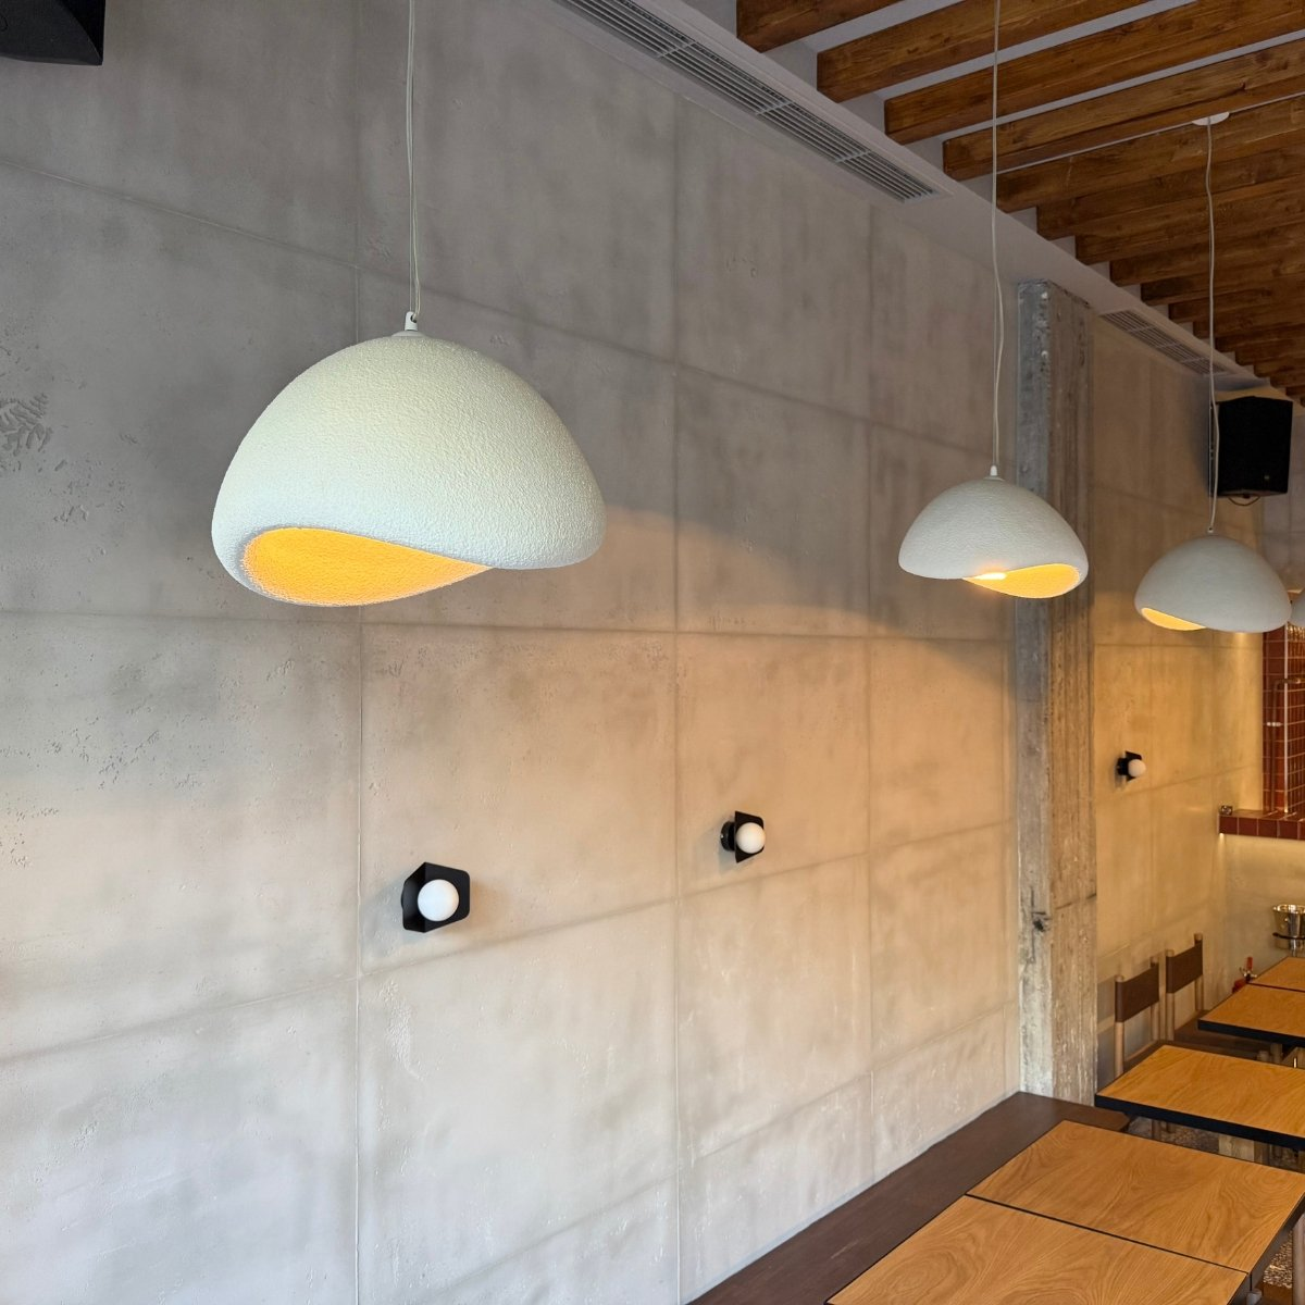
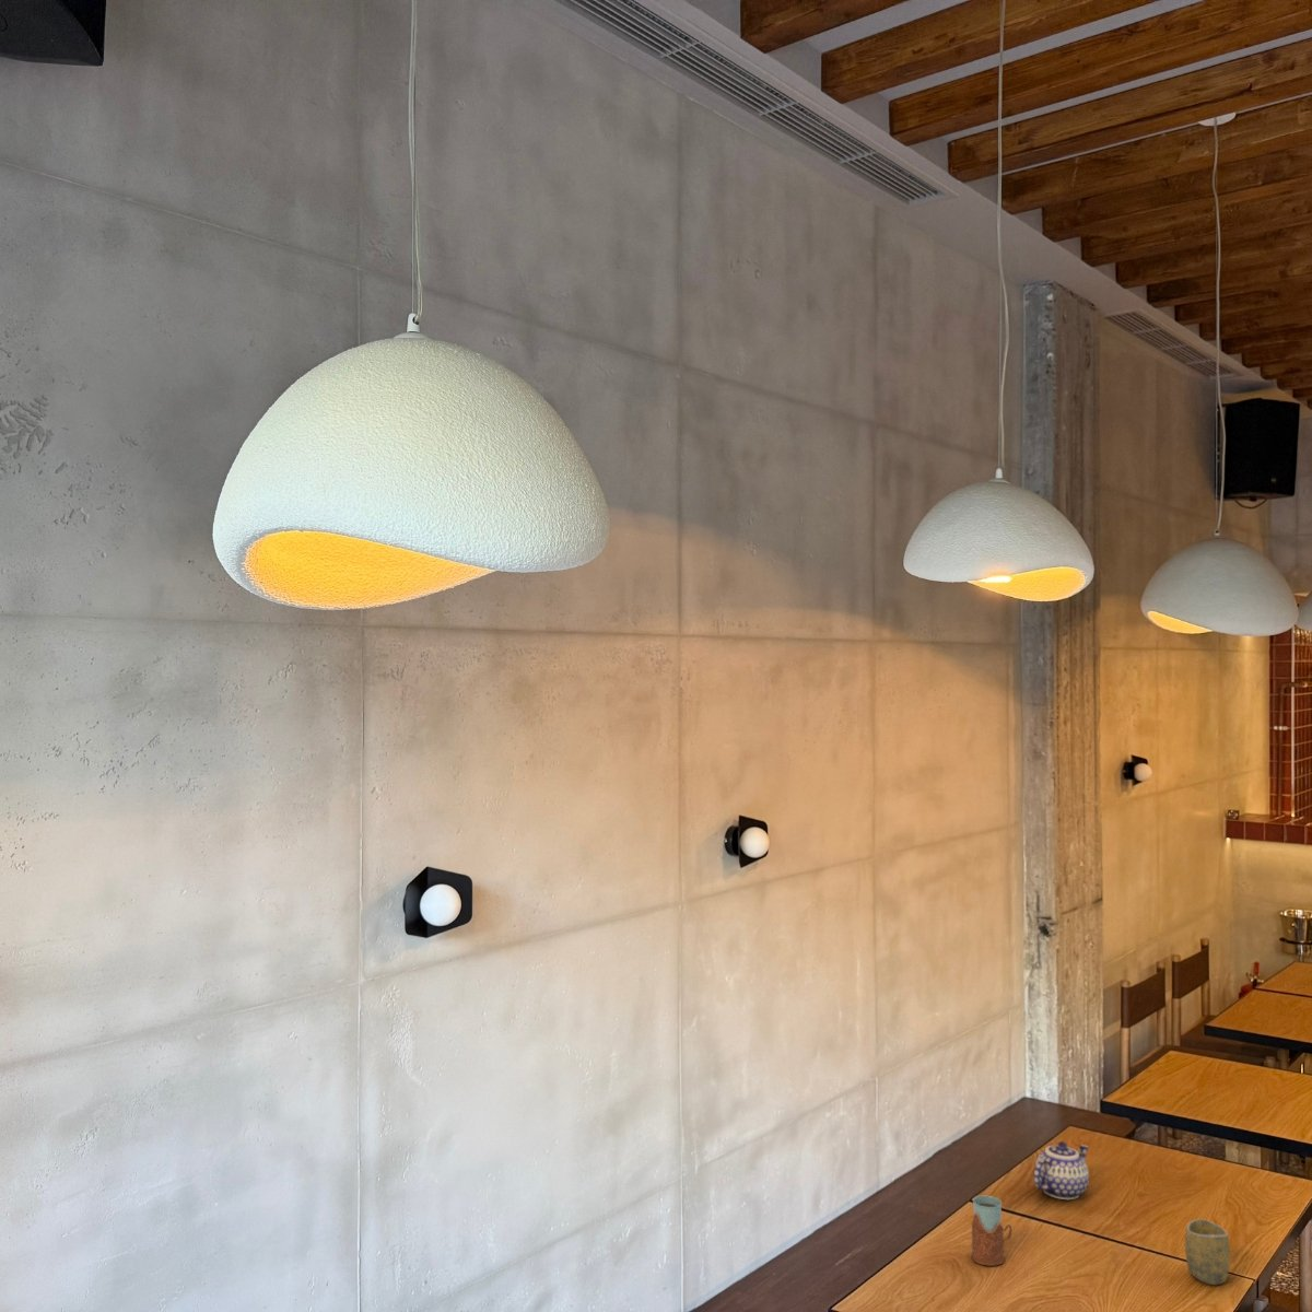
+ drinking glass [970,1195,1013,1268]
+ teapot [1033,1140,1090,1200]
+ cup [1185,1218,1232,1286]
